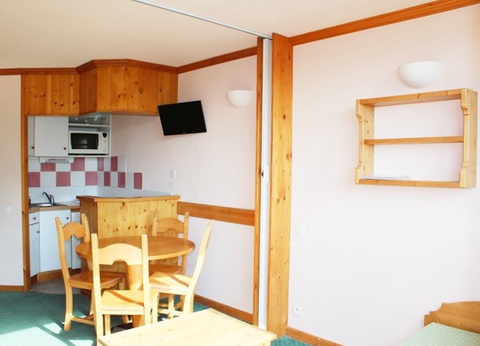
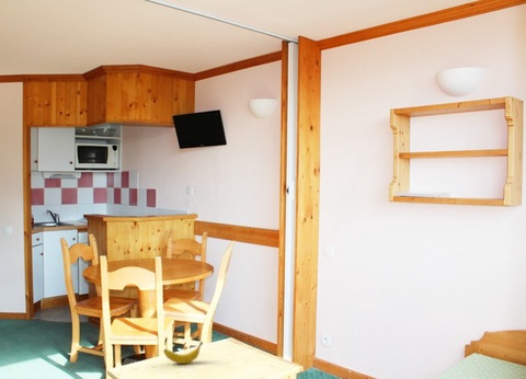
+ banana [162,341,204,365]
